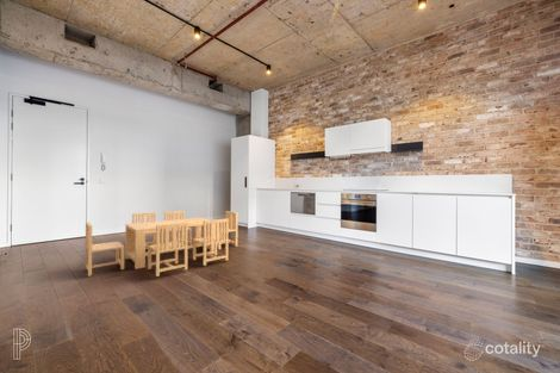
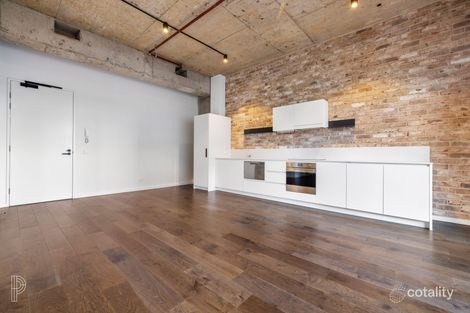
- dining table [85,210,239,278]
